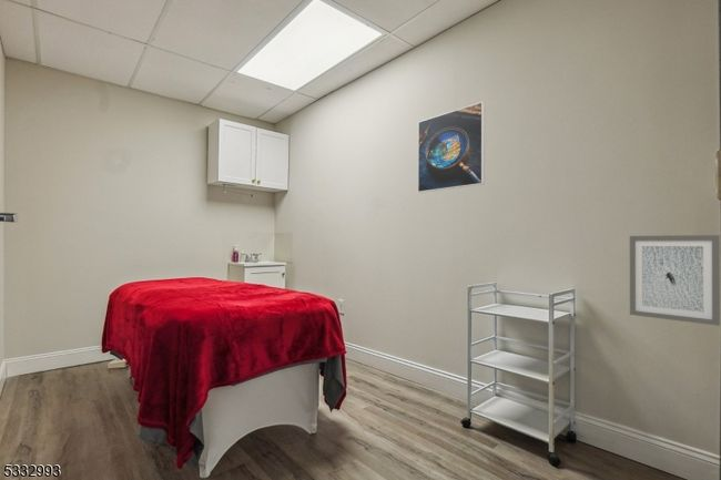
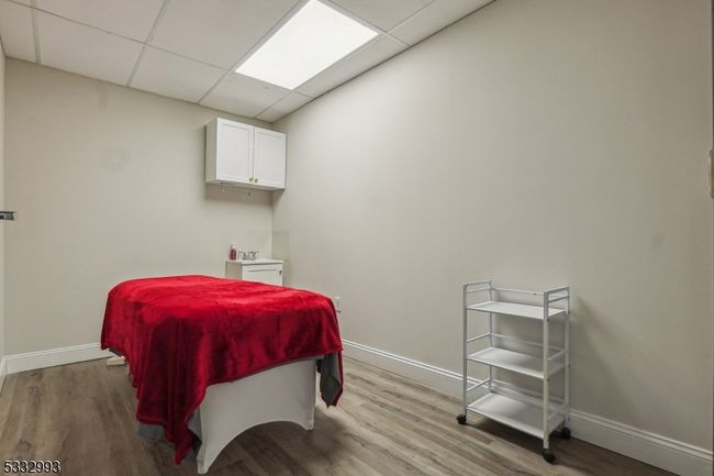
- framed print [417,101,486,194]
- wall art [629,234,721,327]
